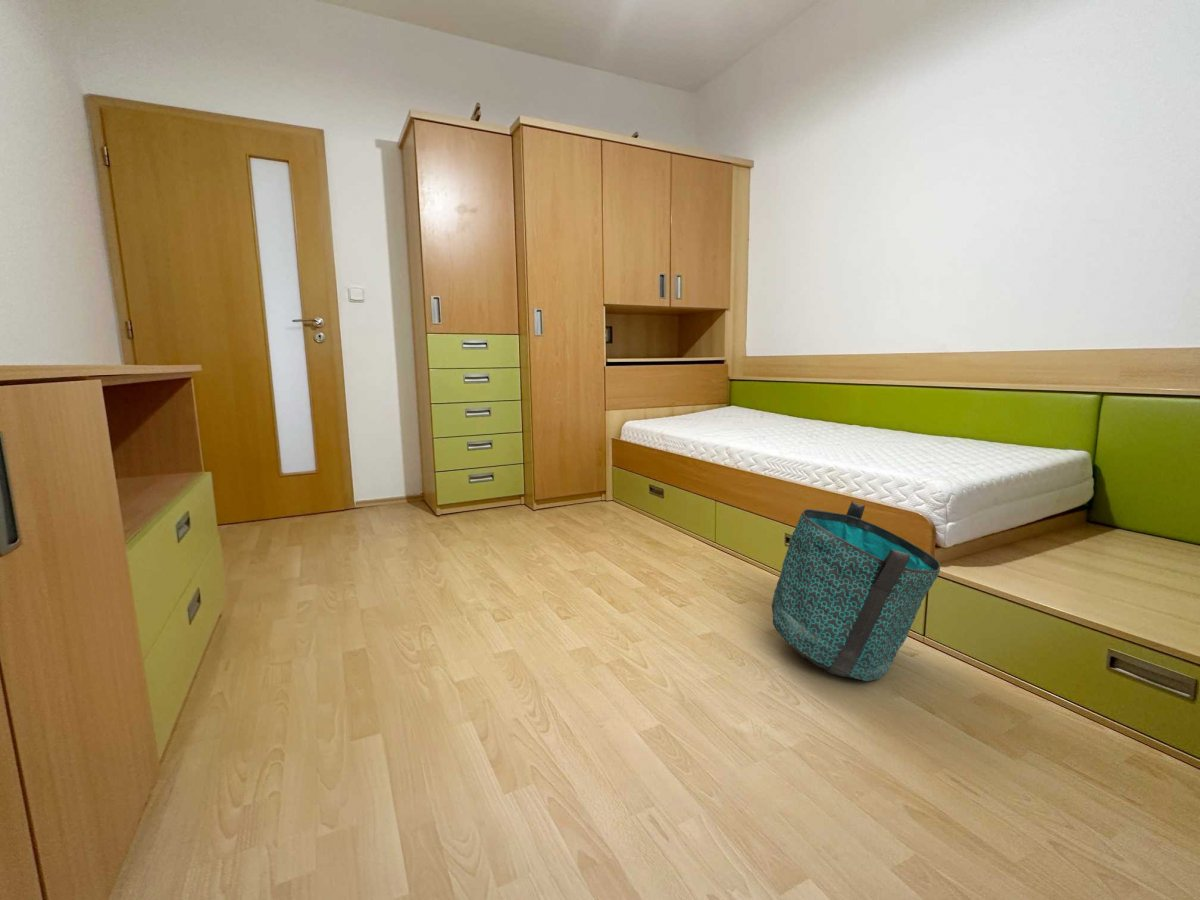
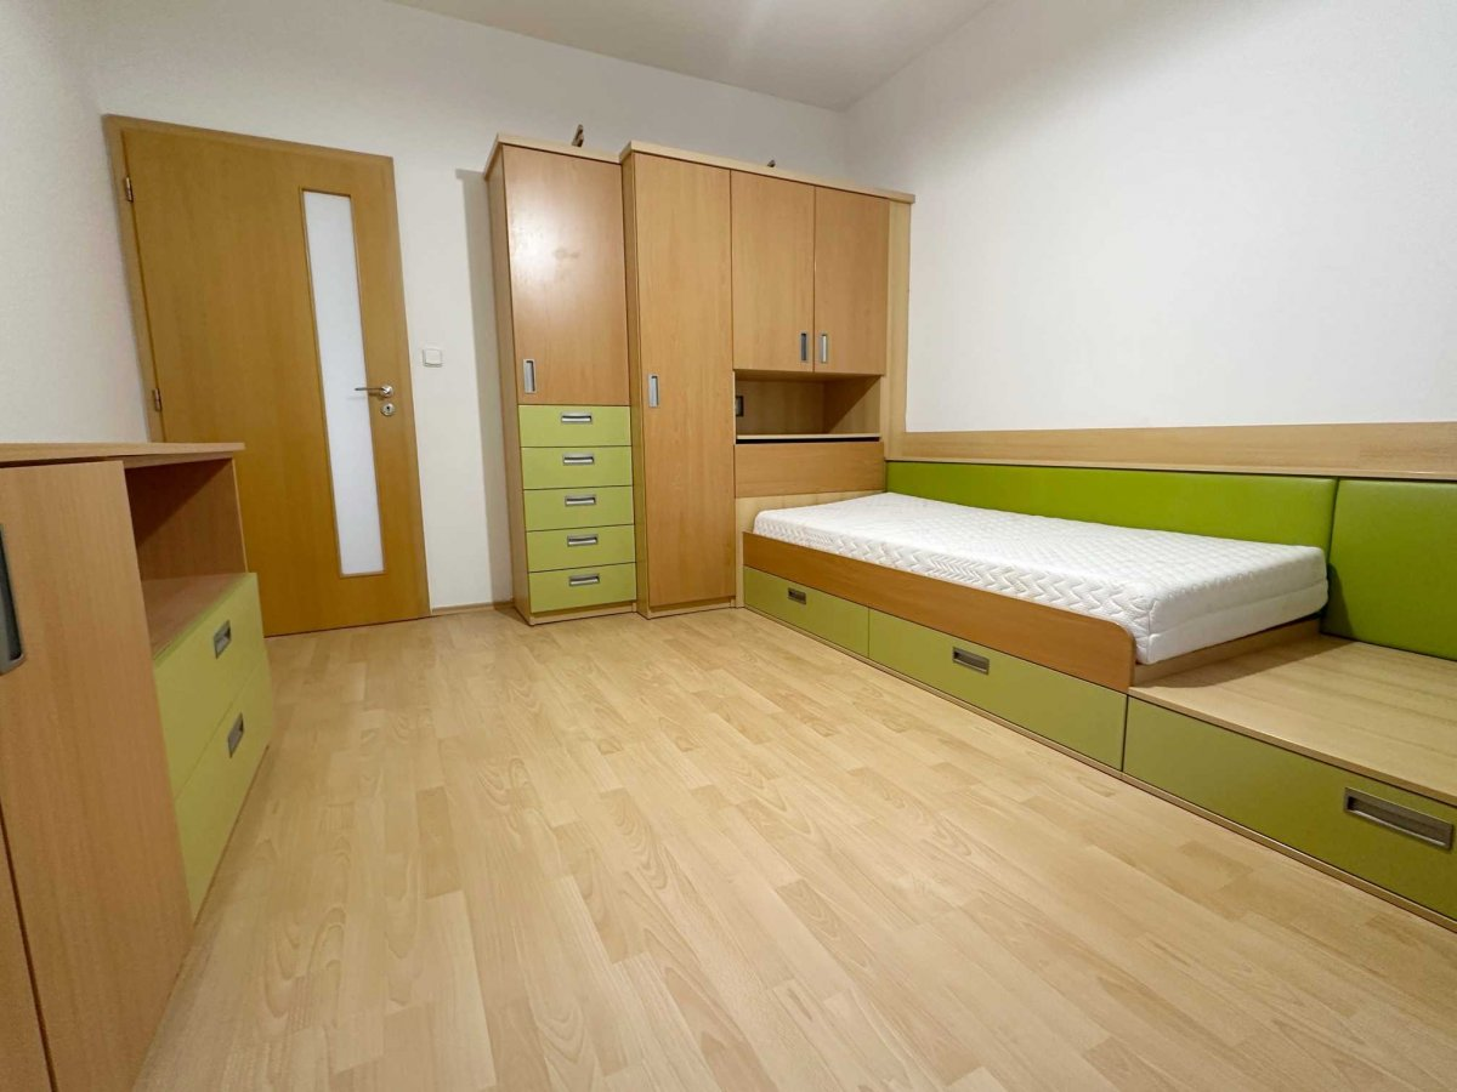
- storage basket [771,500,941,682]
